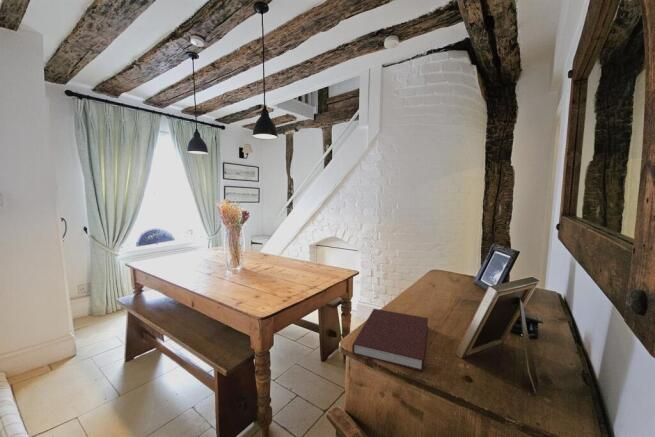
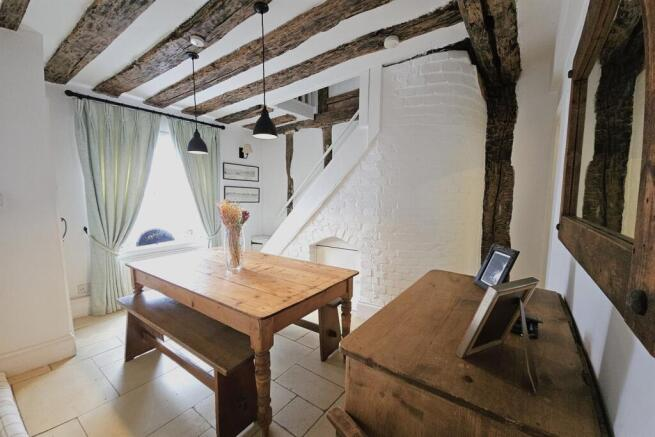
- notebook [351,308,429,372]
